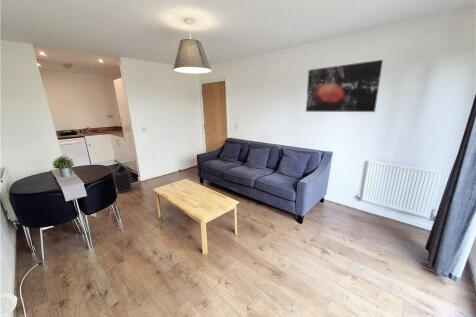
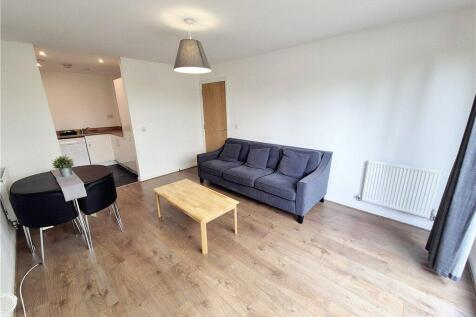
- trash can [112,163,133,194]
- wall art [305,59,384,113]
